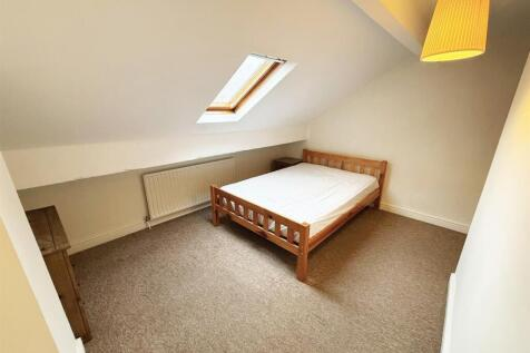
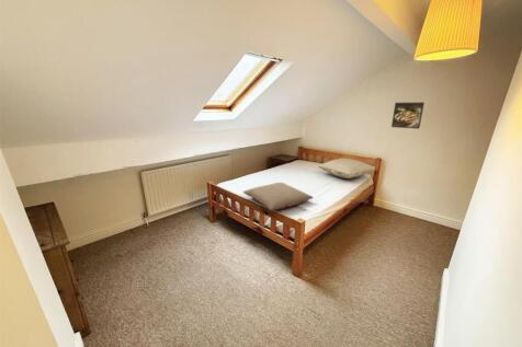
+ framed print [390,101,425,130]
+ pillow [317,158,376,180]
+ pillow [242,182,315,211]
